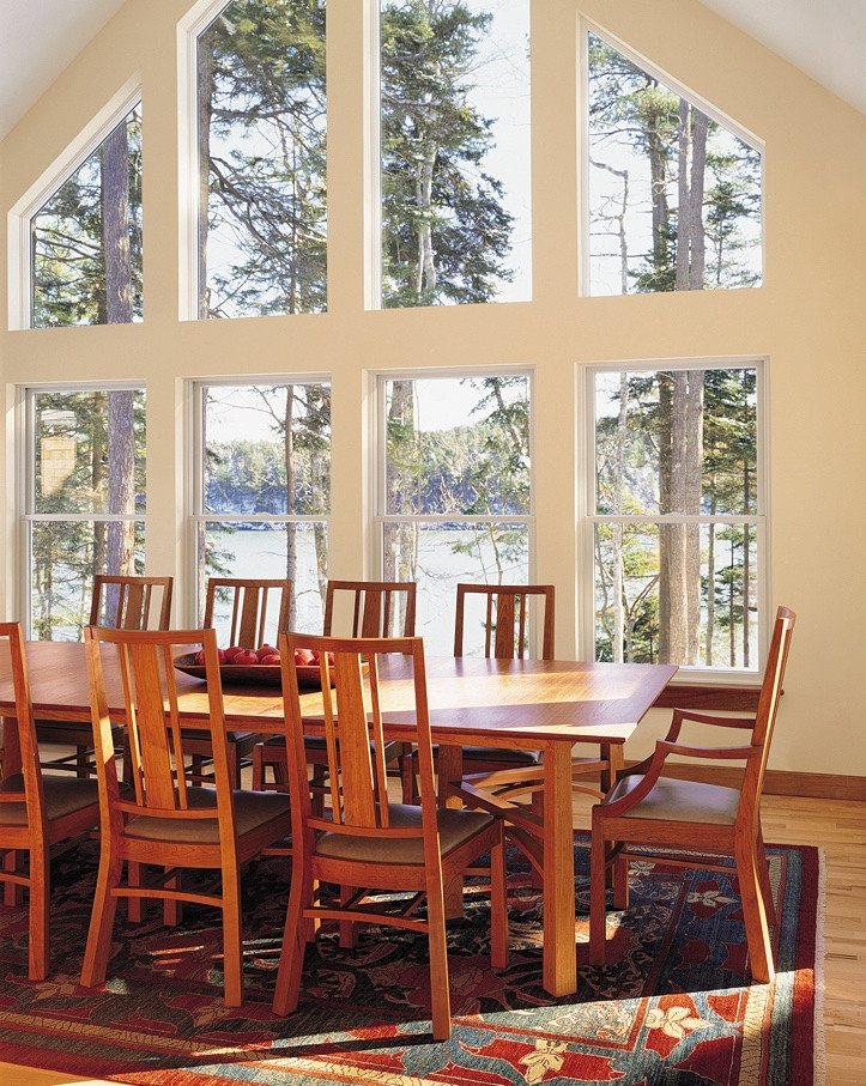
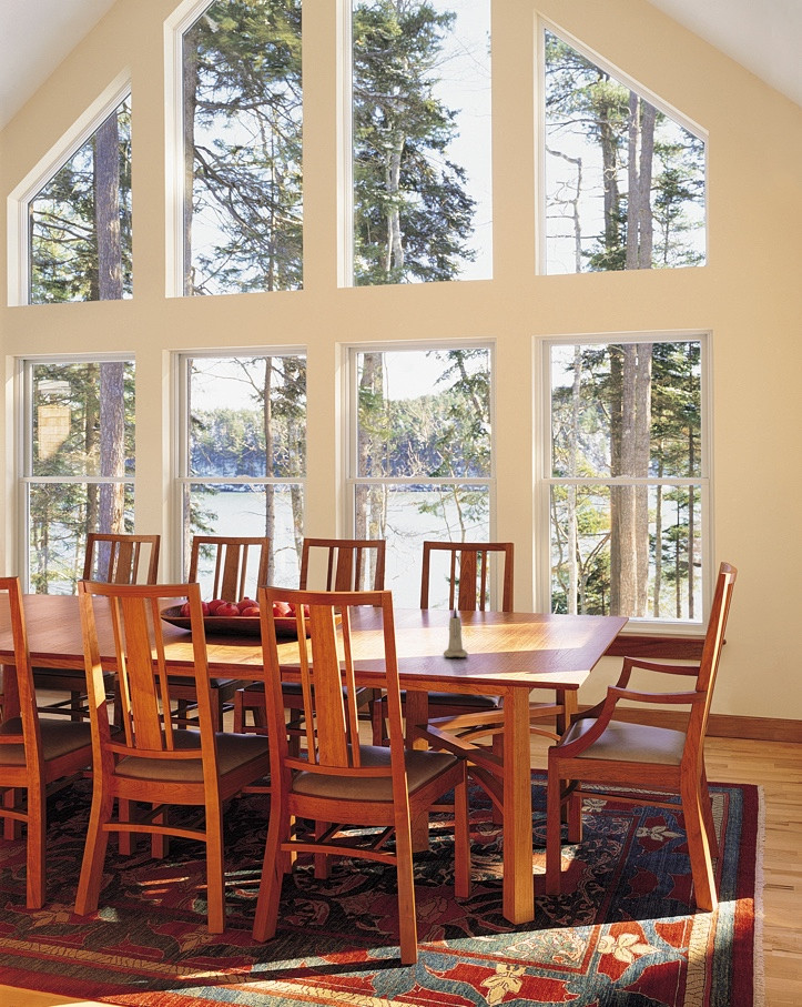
+ candle [443,606,469,658]
